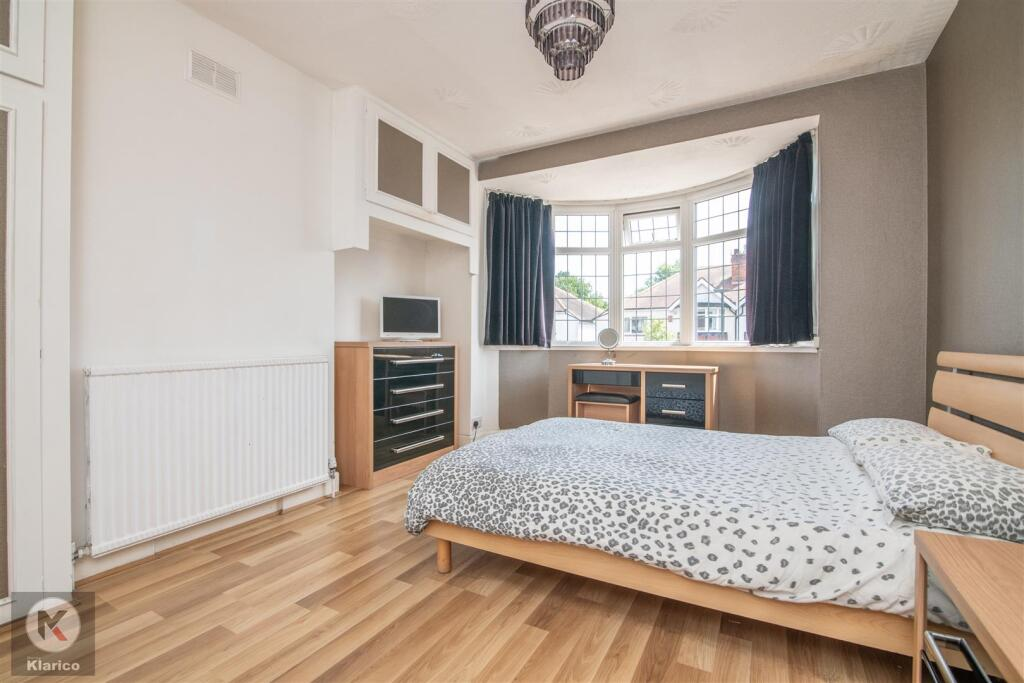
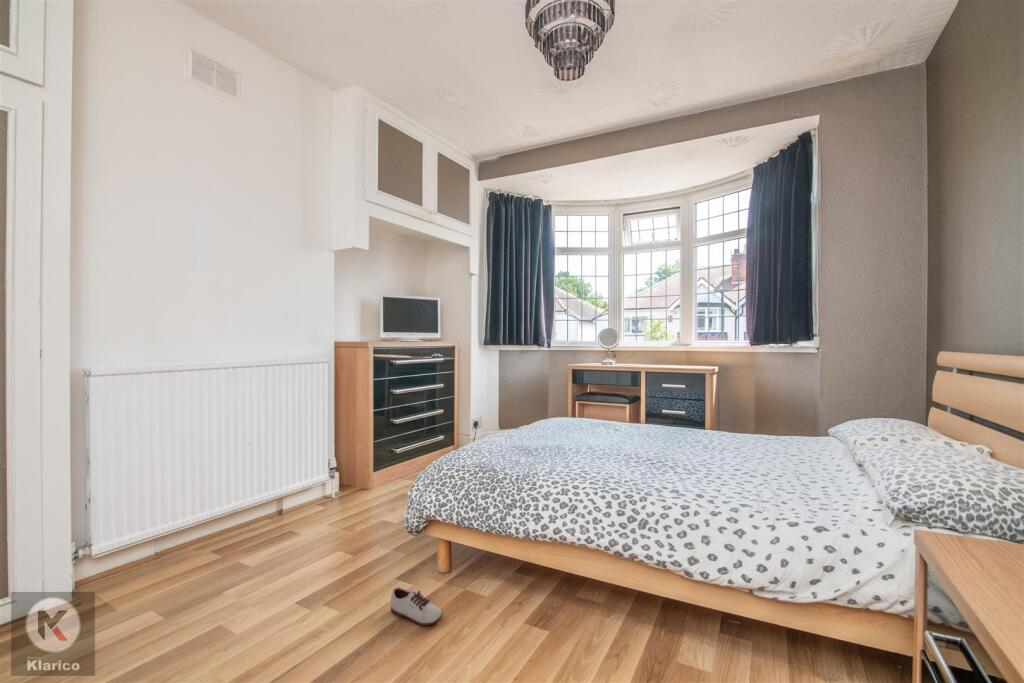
+ shoe [390,586,443,627]
